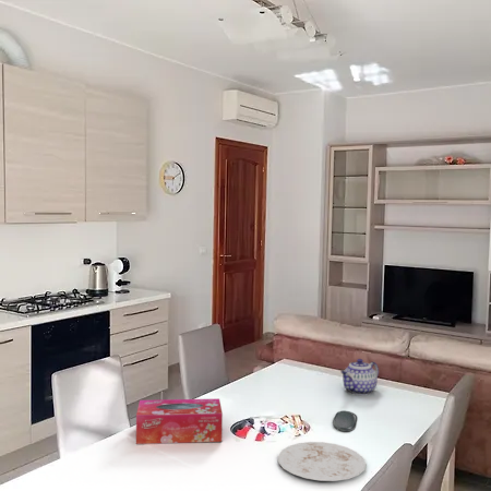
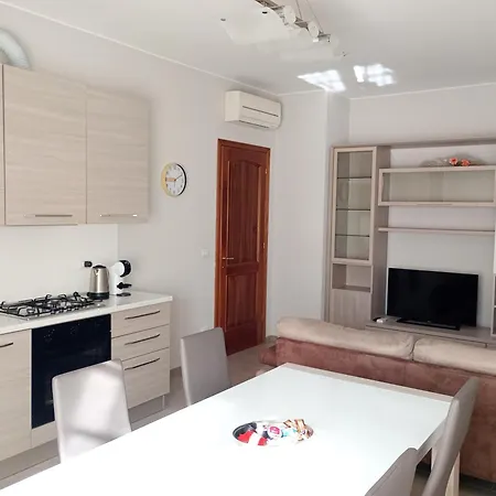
- plate [277,441,368,482]
- tissue box [135,397,224,445]
- oval tray [332,410,358,432]
- teapot [339,358,380,396]
